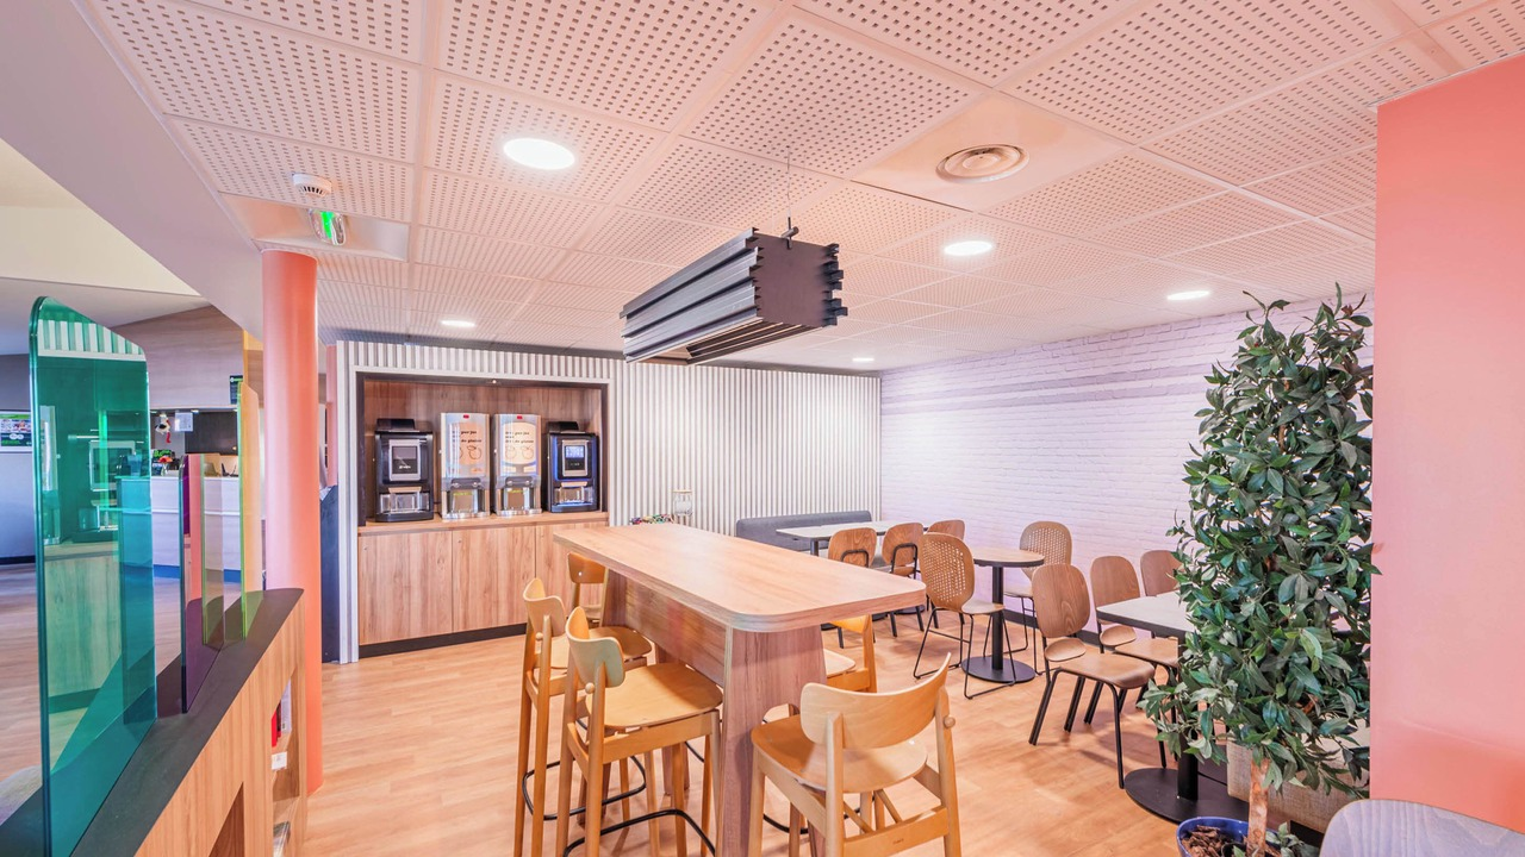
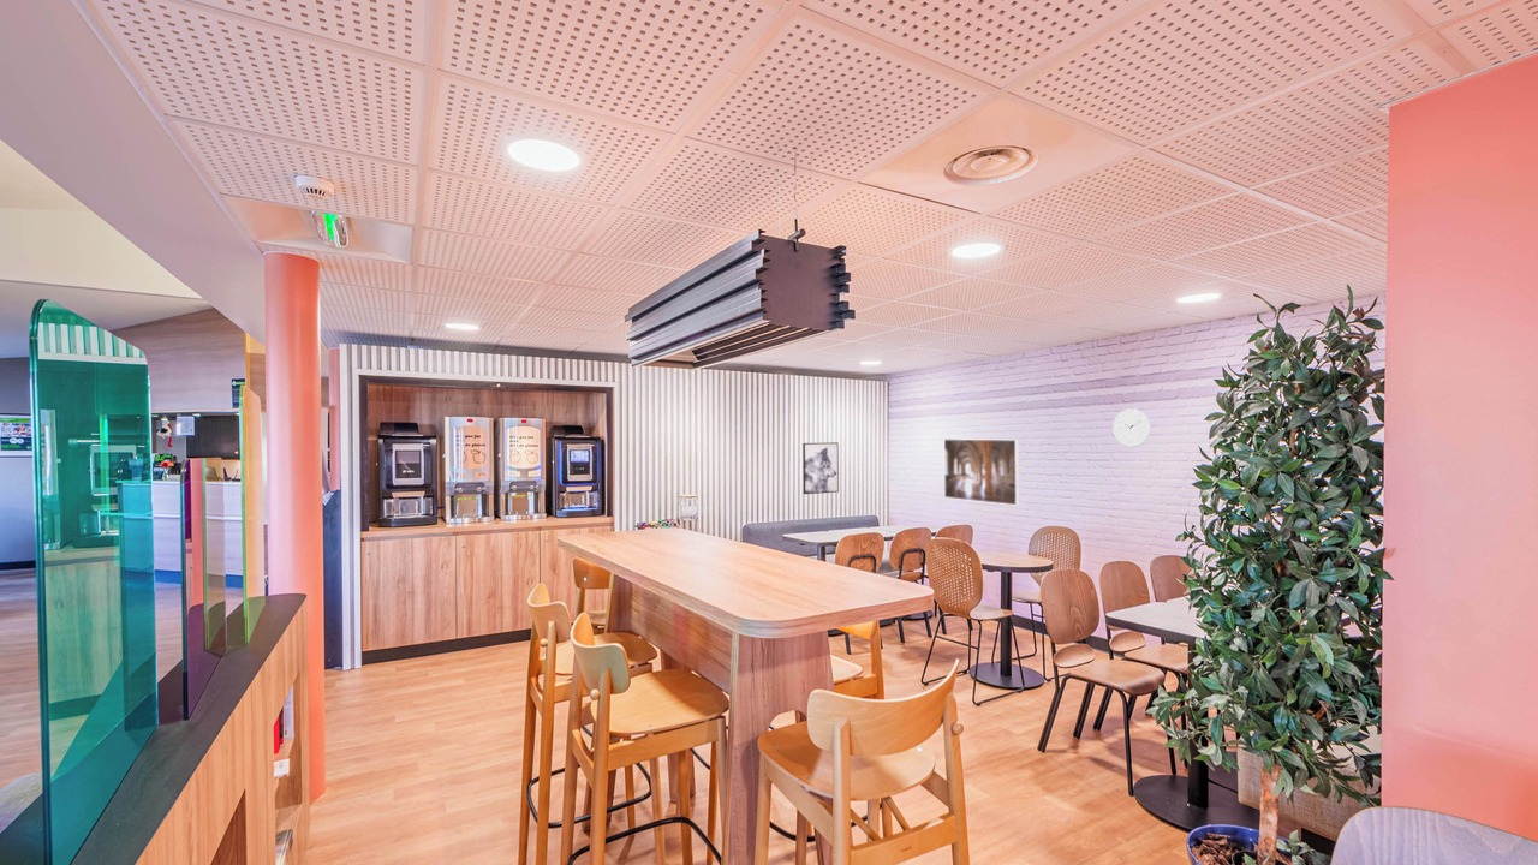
+ wall clock [1111,407,1151,448]
+ wall art [801,441,840,495]
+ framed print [943,437,1020,507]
